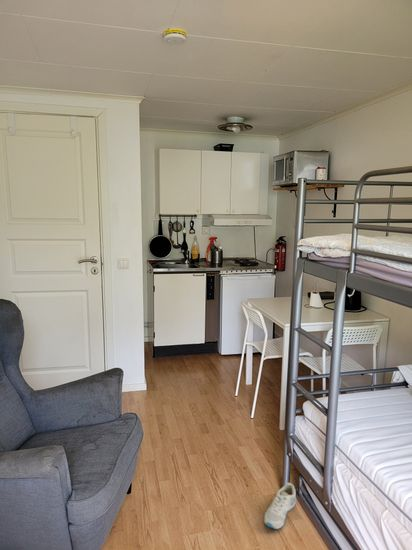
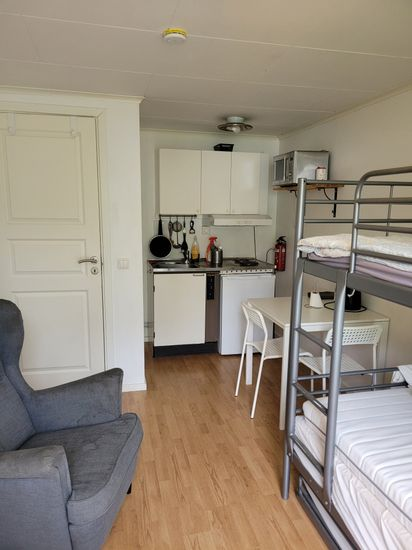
- sneaker [263,482,297,530]
